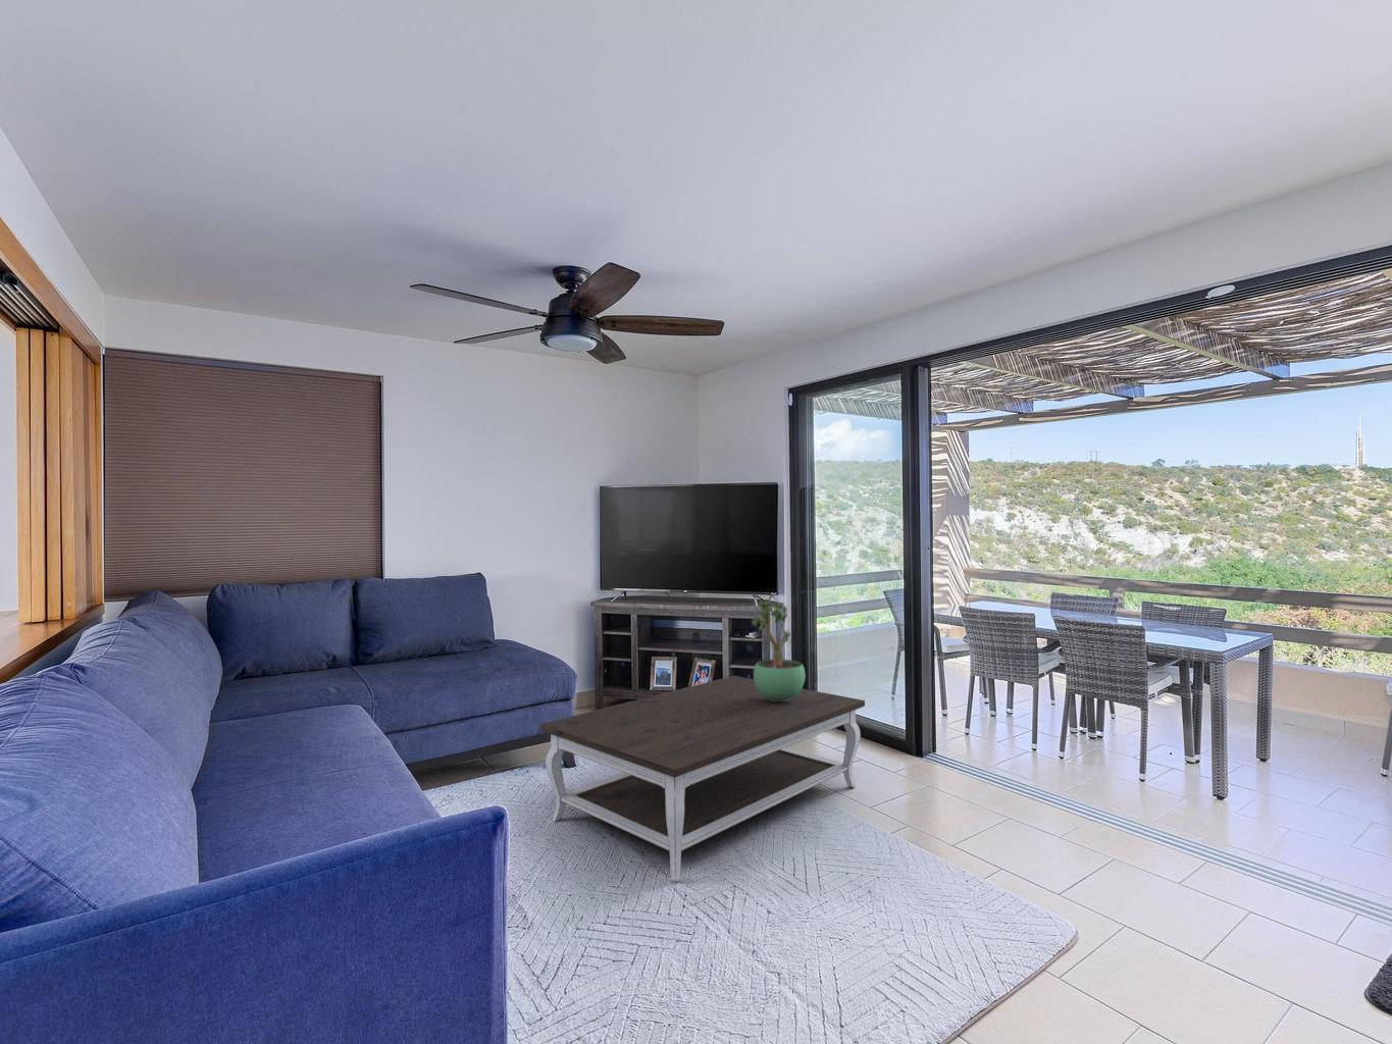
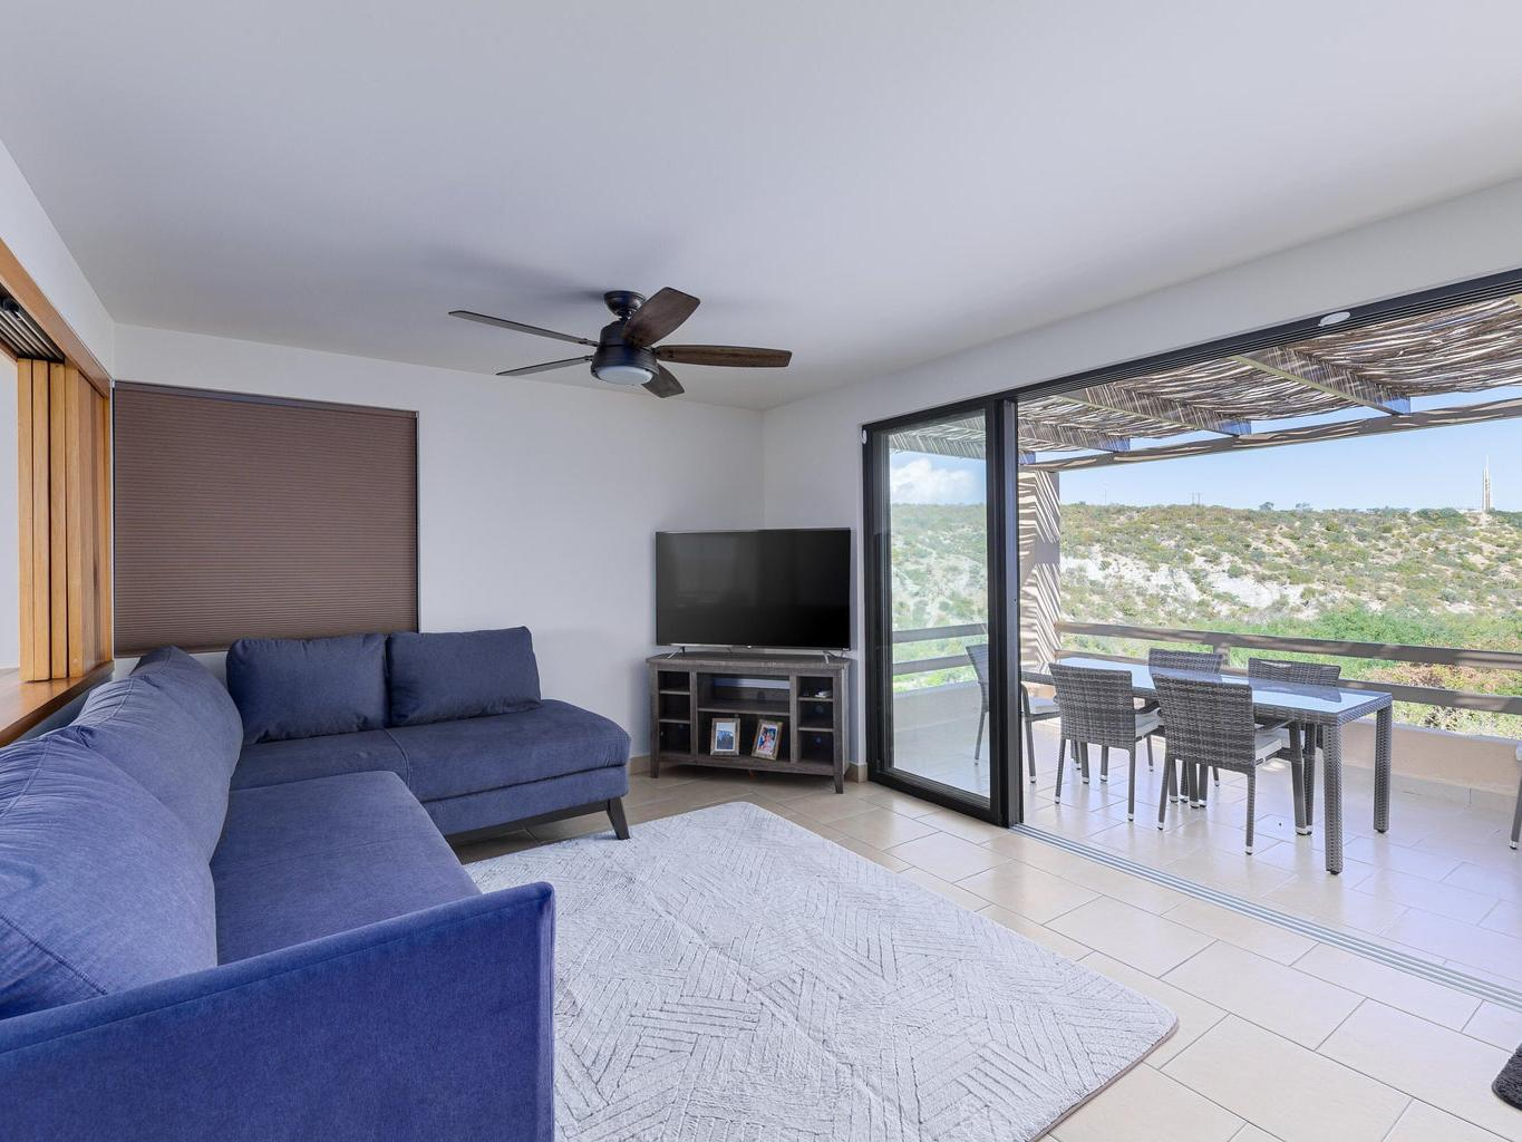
- potted plant [749,599,806,702]
- coffee table [540,674,865,883]
